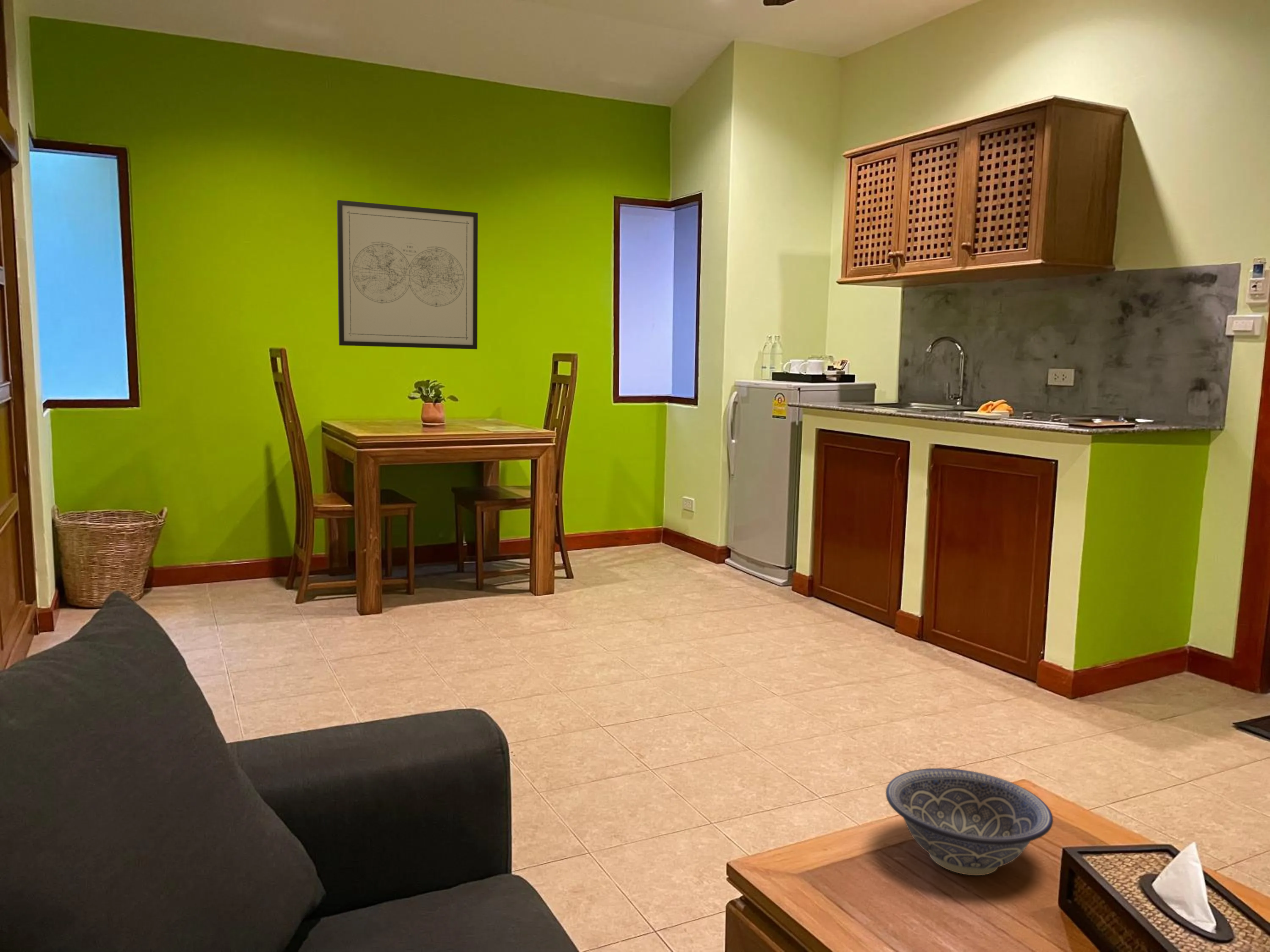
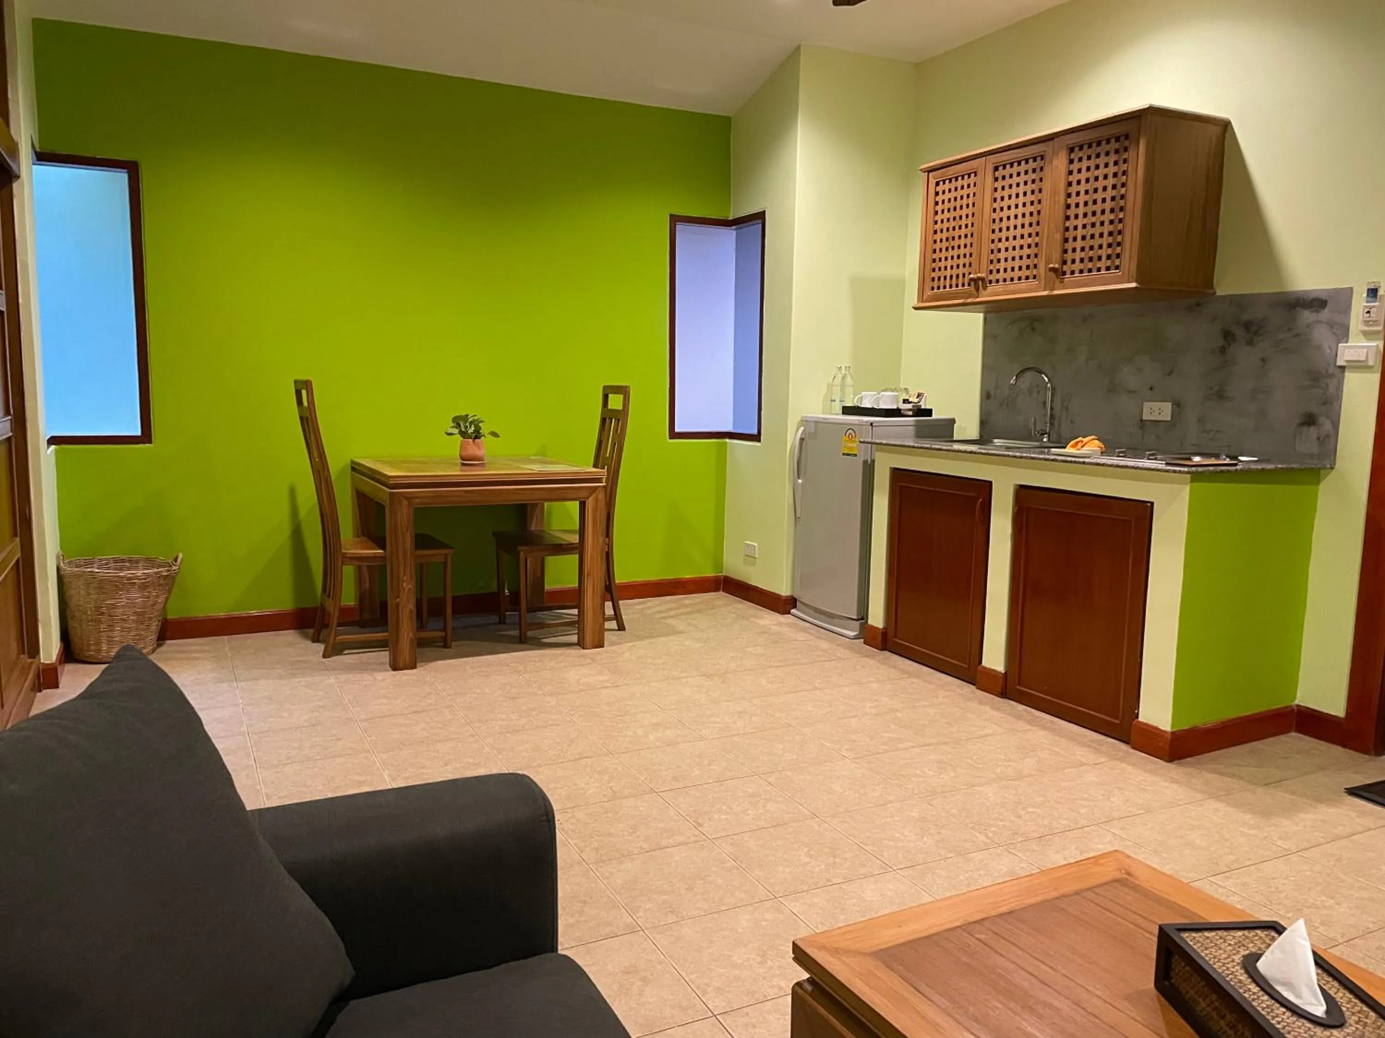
- wall art [337,200,478,350]
- decorative bowl [885,768,1054,876]
